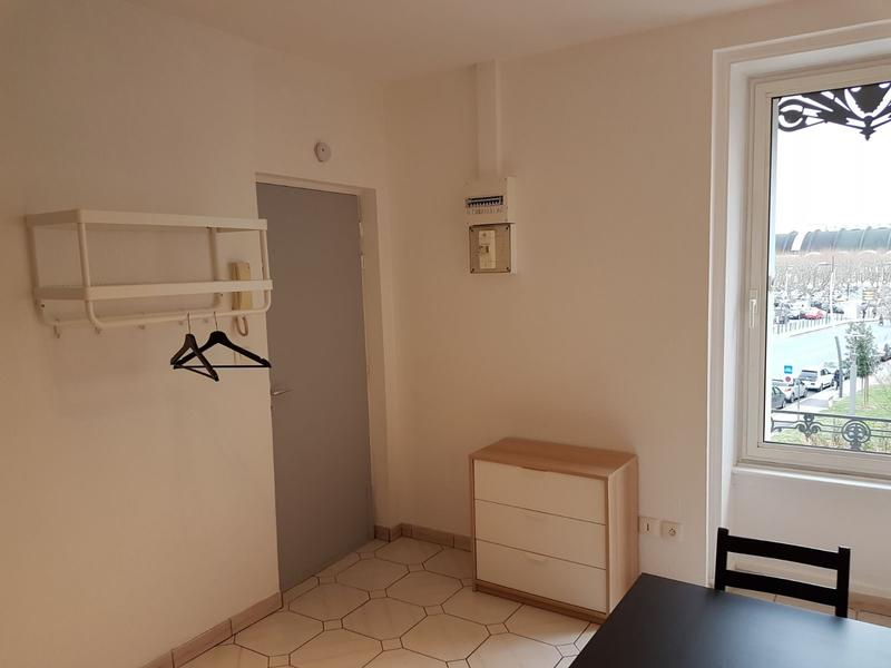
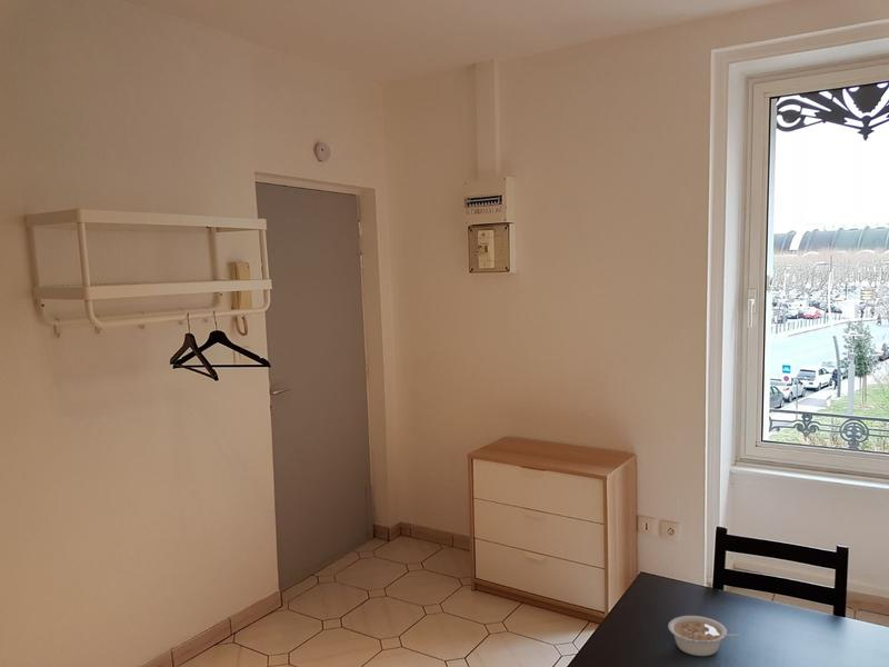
+ legume [667,615,740,657]
